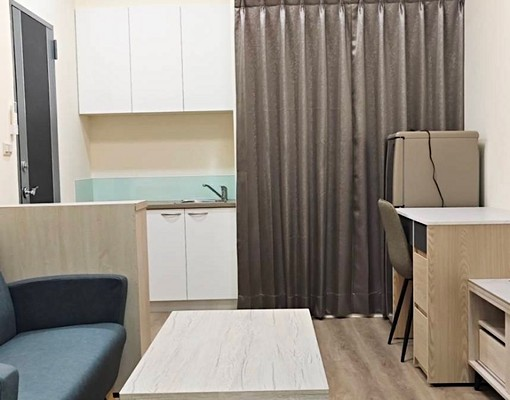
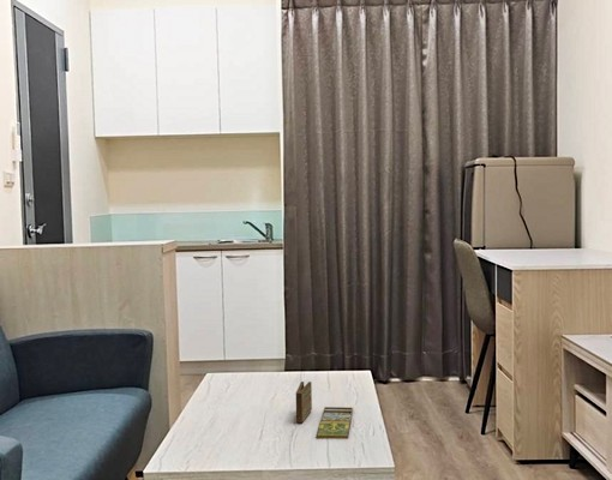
+ board game [295,380,354,440]
